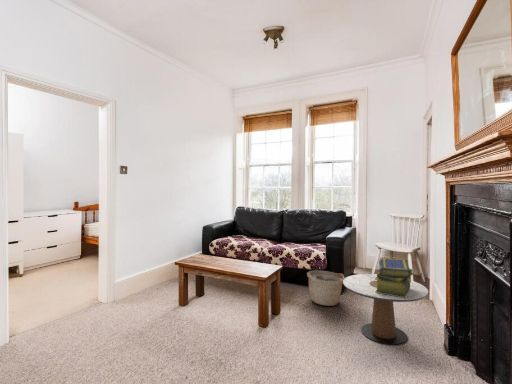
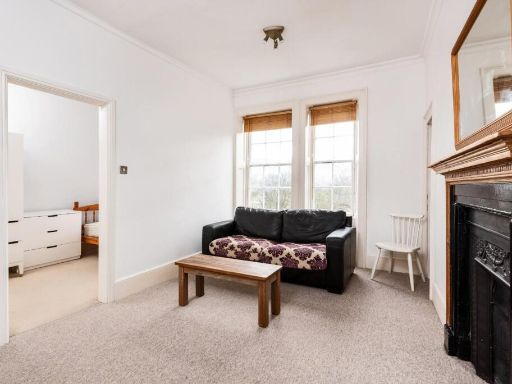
- side table [342,273,429,346]
- stack of books [375,257,415,298]
- basket [306,270,345,307]
